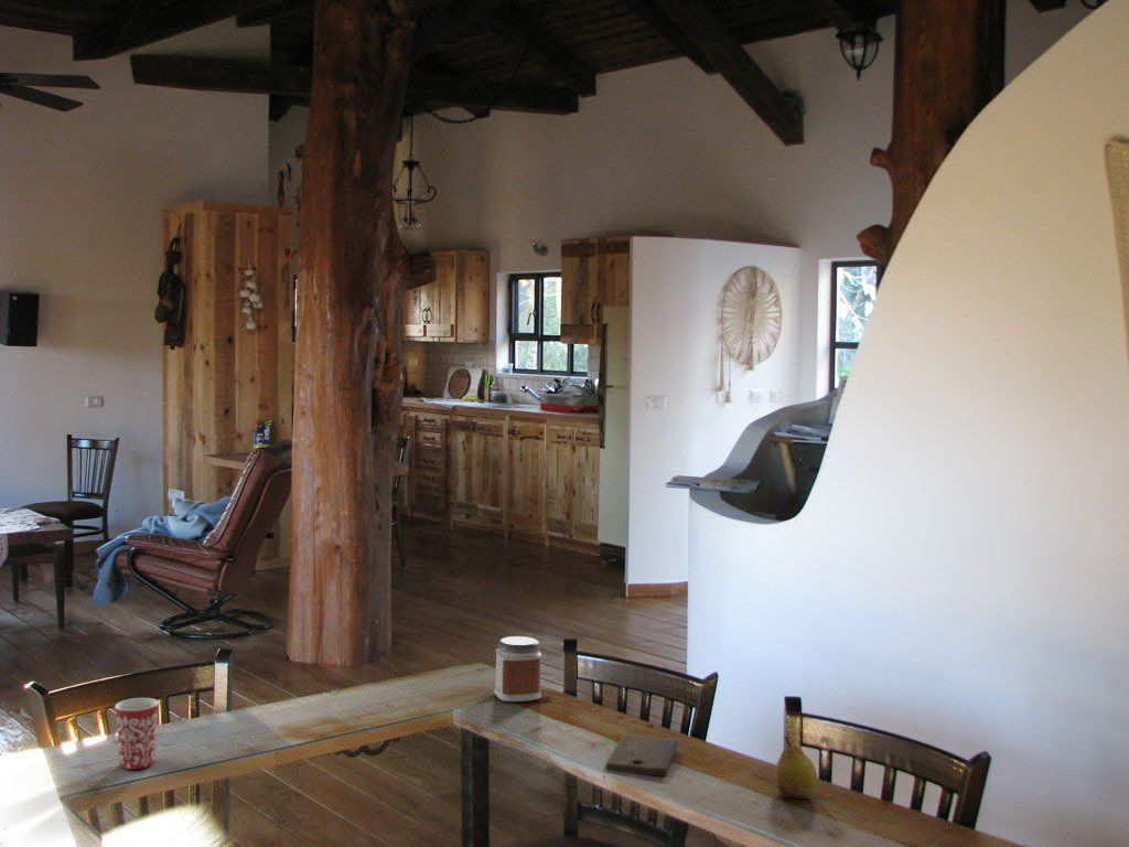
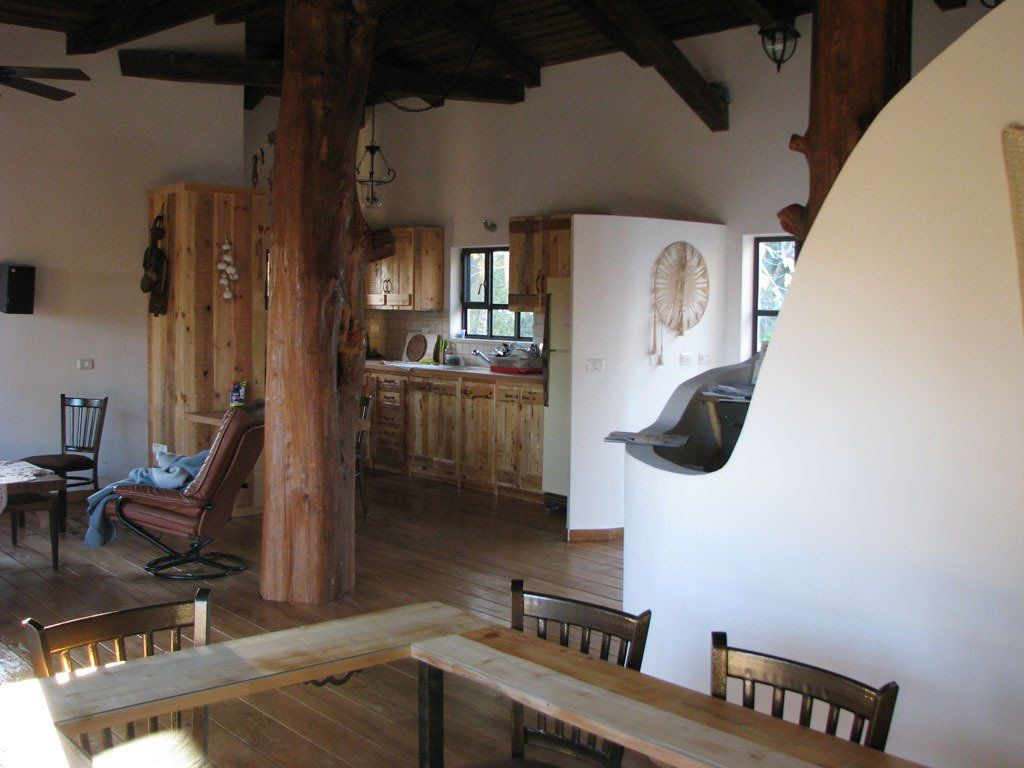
- mug [114,697,160,771]
- jar [493,635,542,703]
- fruit [774,736,818,800]
- cutting board [605,733,679,776]
